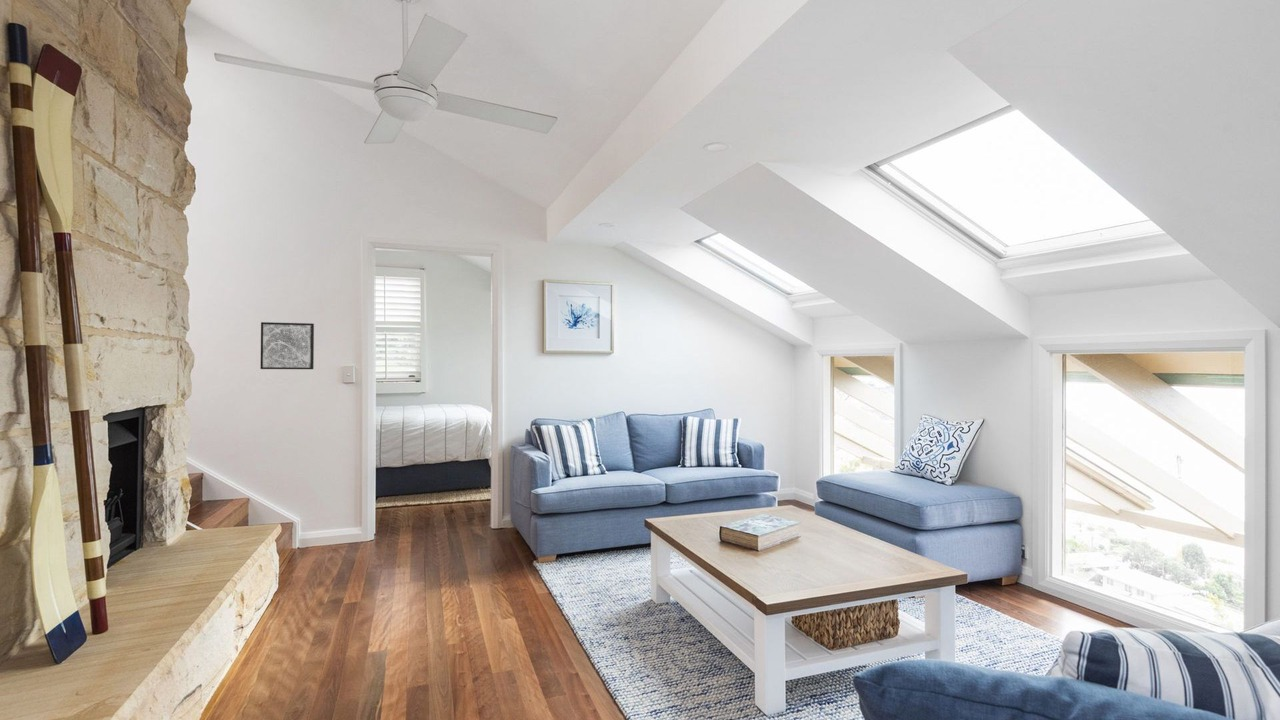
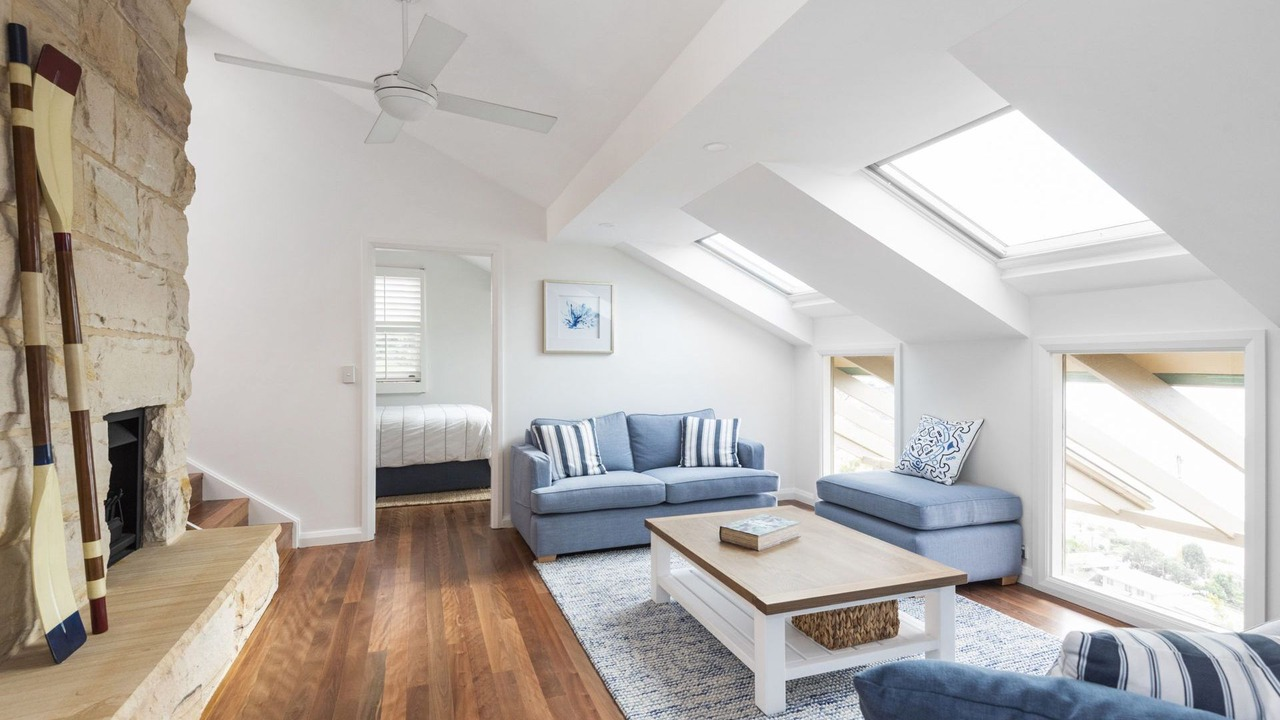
- wall art [260,321,315,370]
